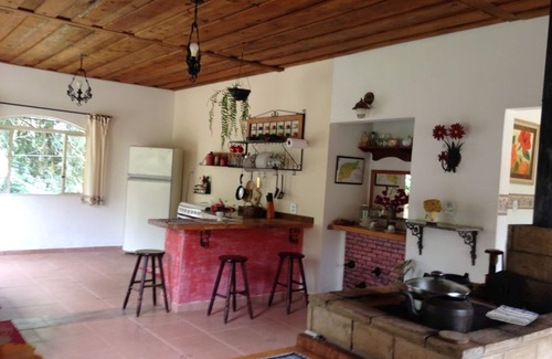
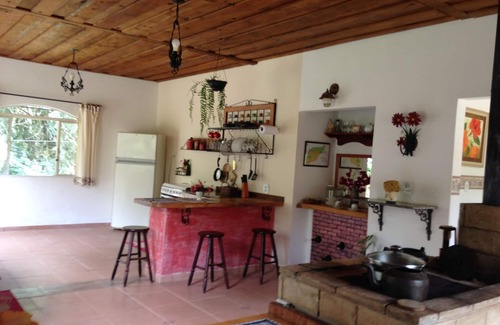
- dish towel [485,304,540,327]
